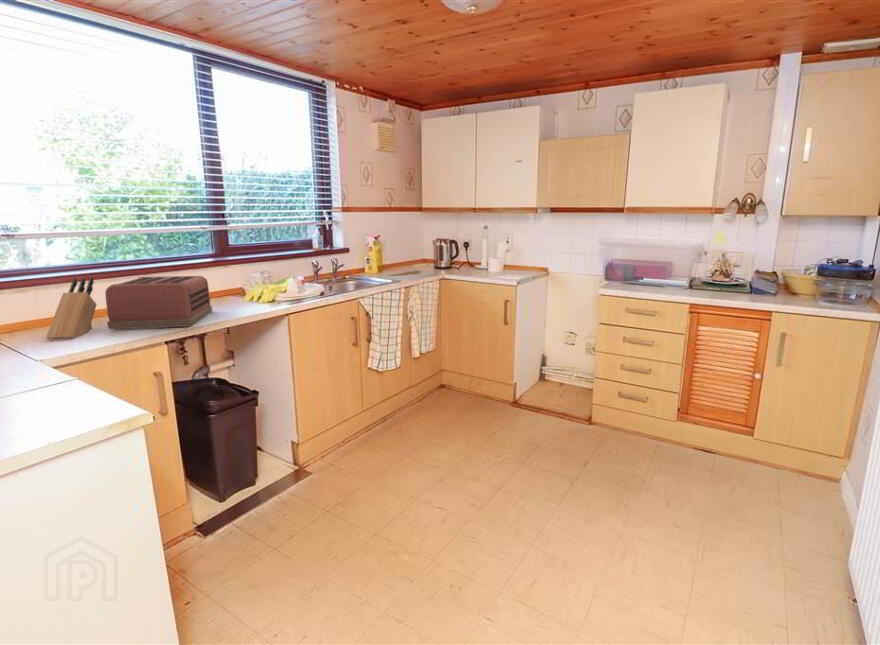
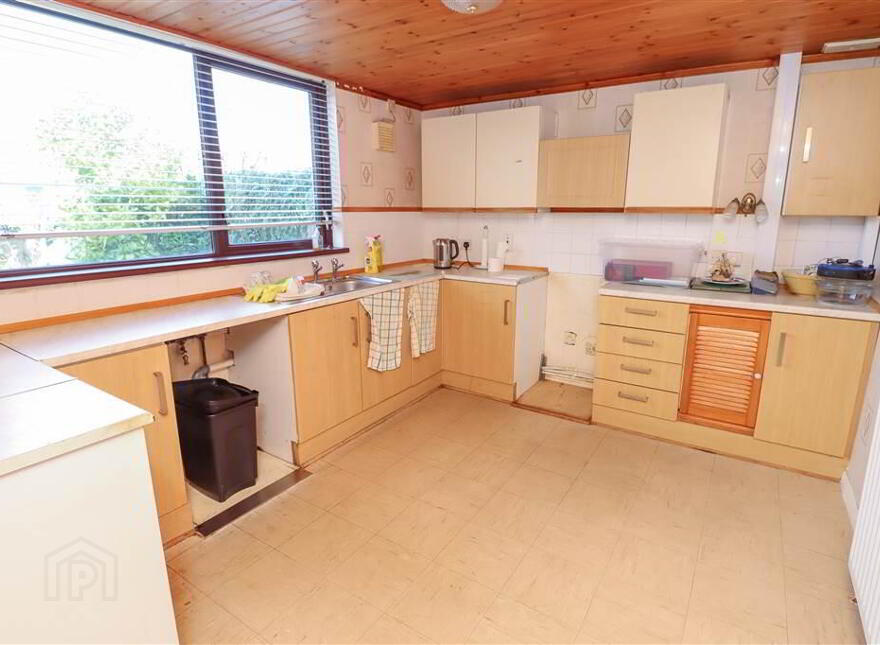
- toaster [104,275,213,330]
- knife block [45,276,98,340]
